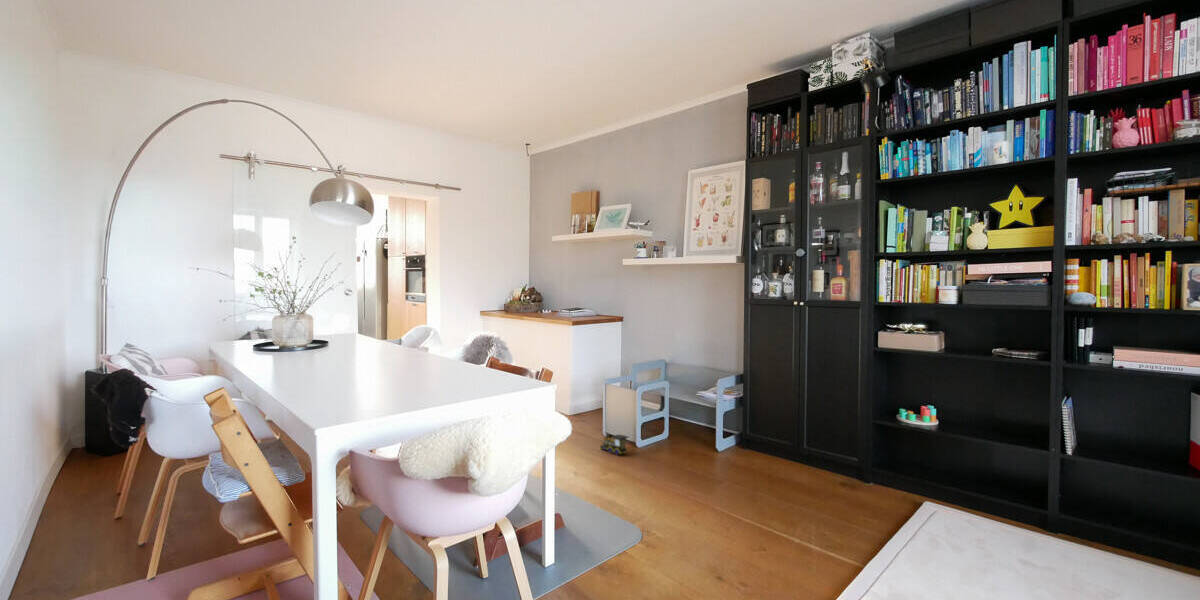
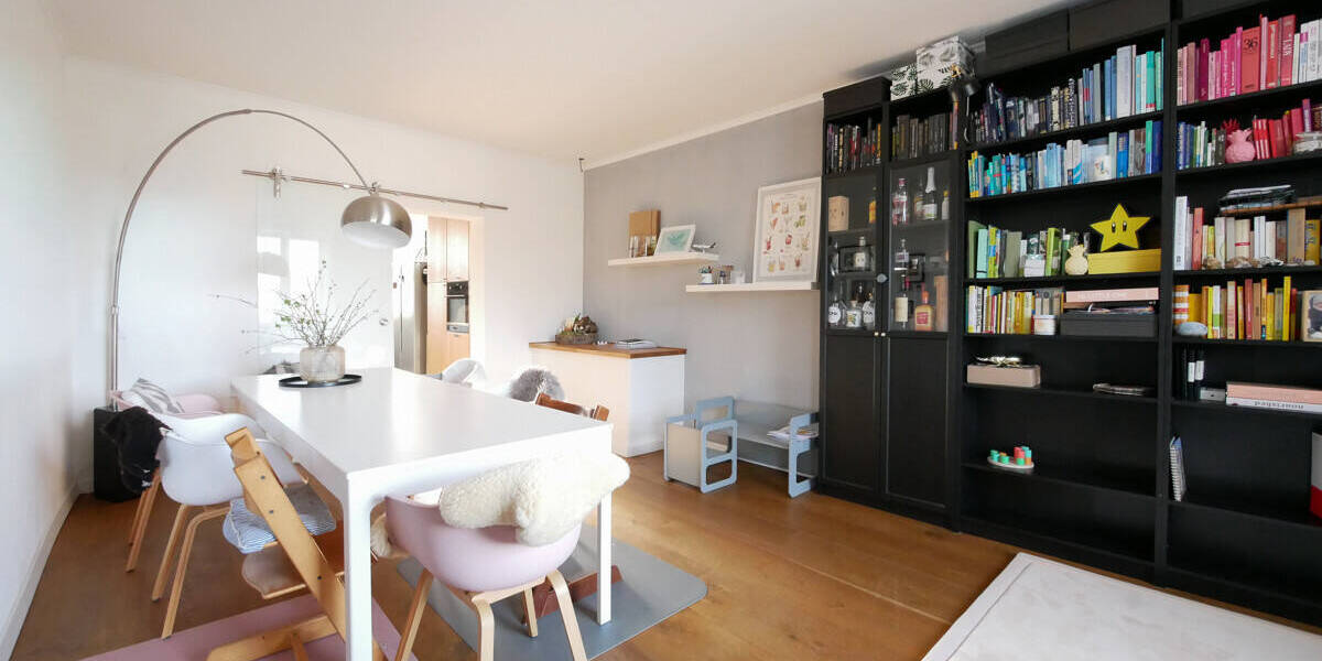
- toy train [598,433,630,456]
